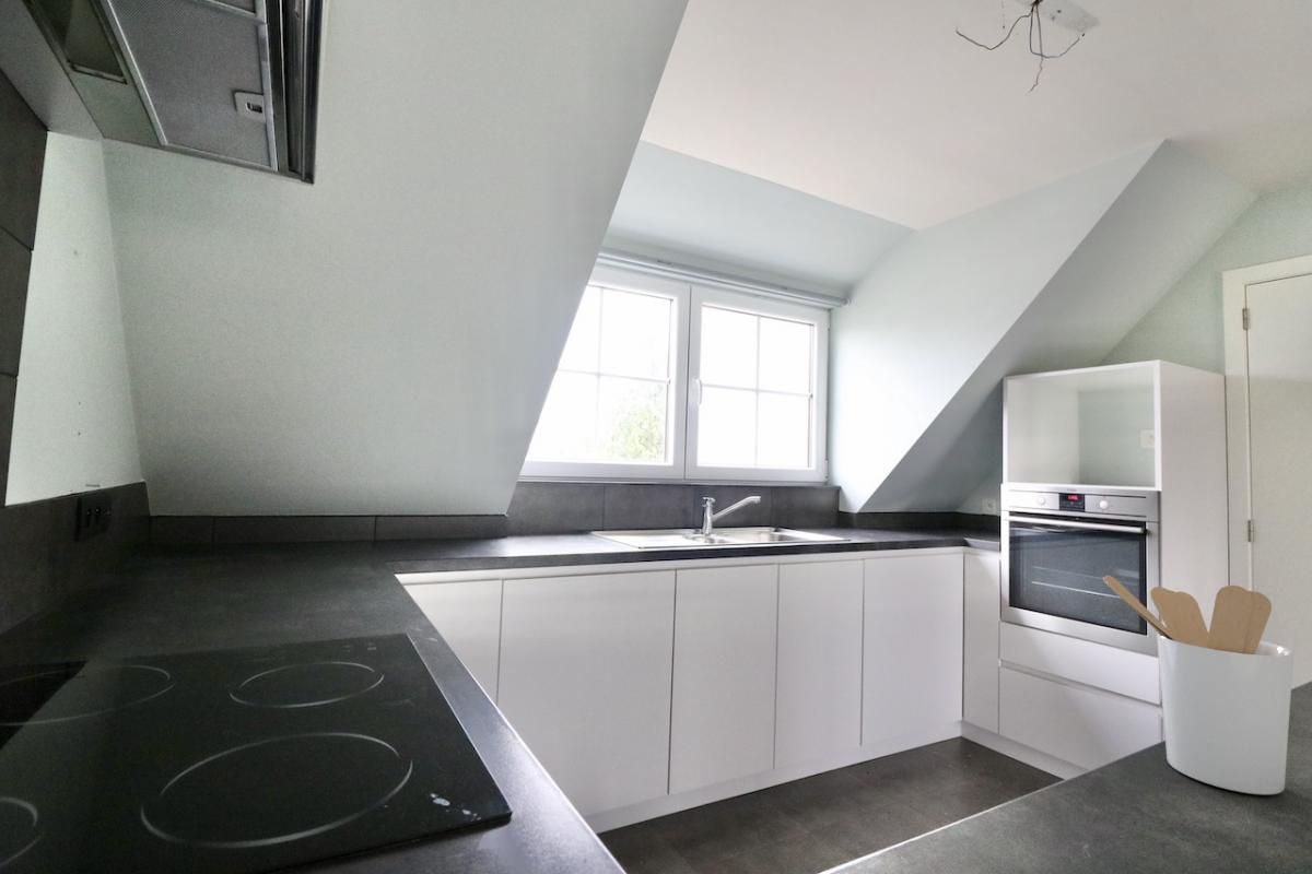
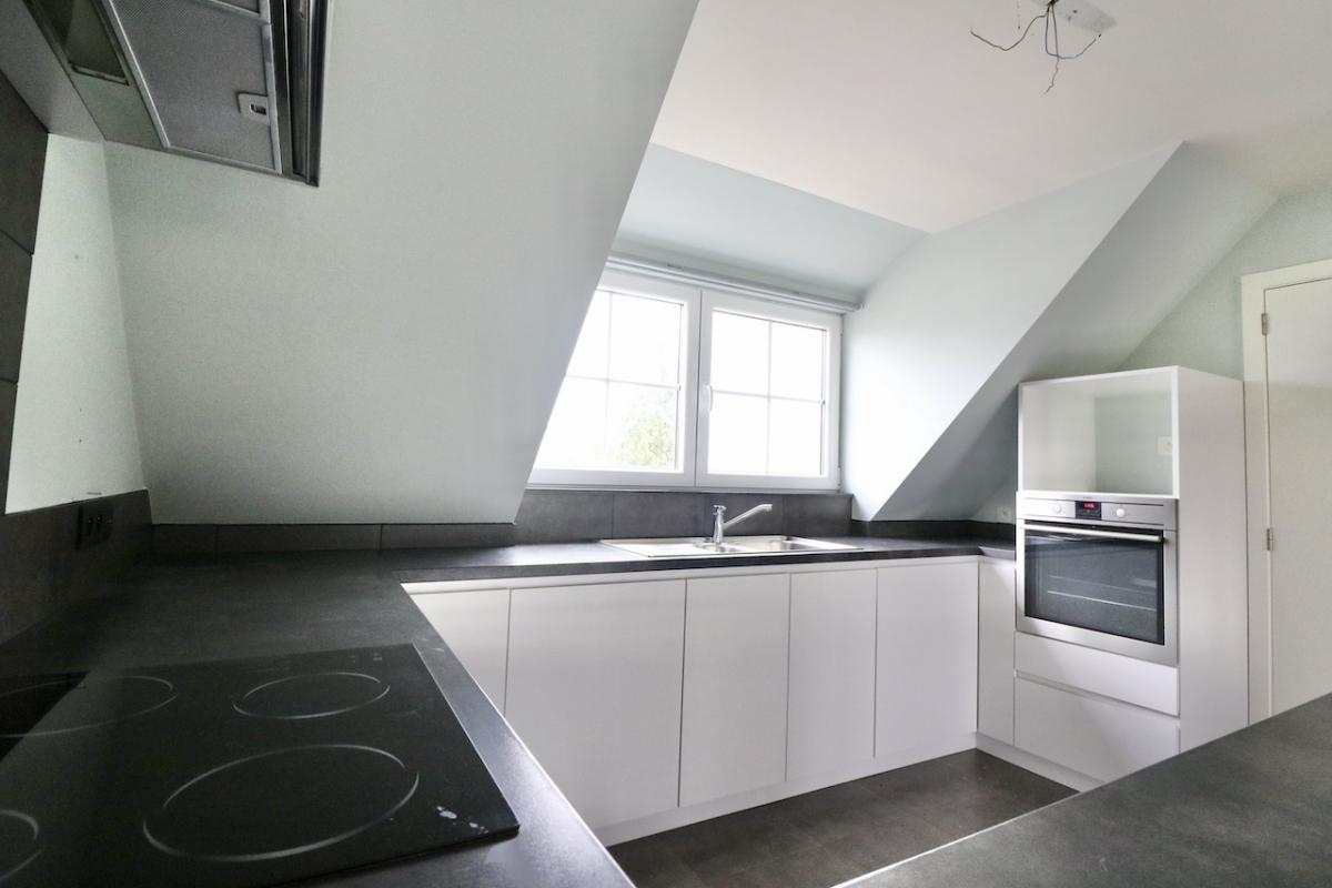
- utensil holder [1102,575,1295,795]
